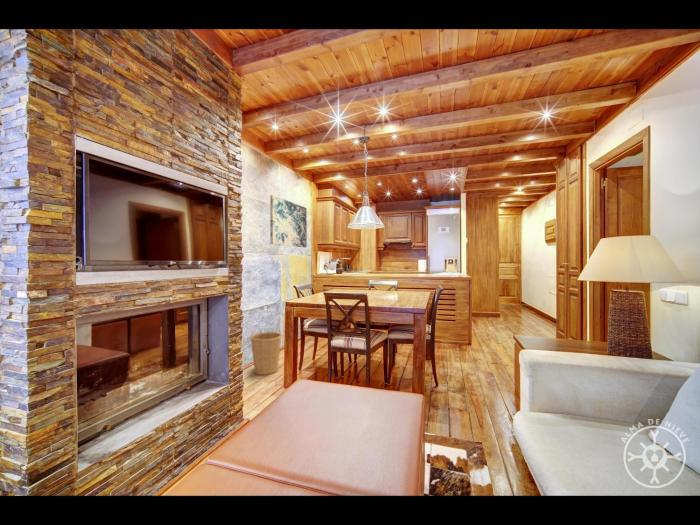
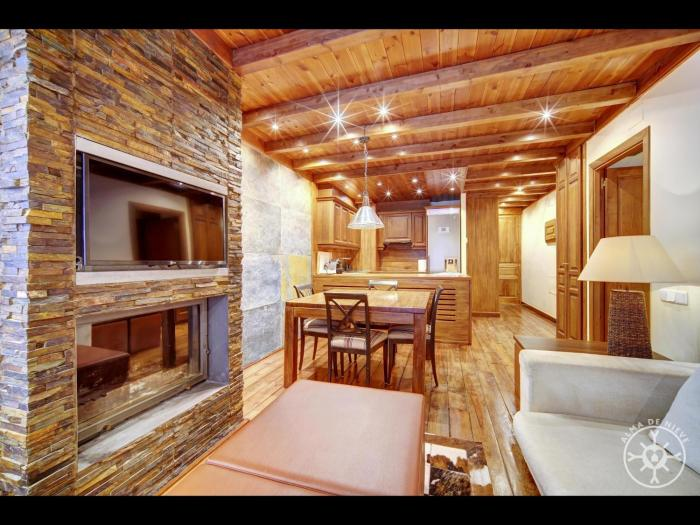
- basket [250,327,283,376]
- wall art [269,194,308,248]
